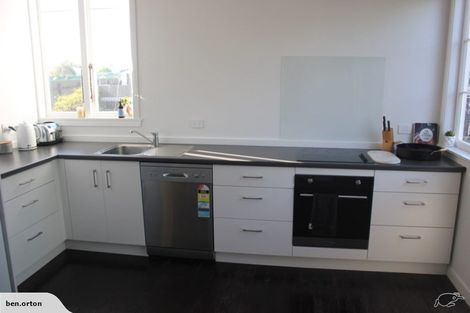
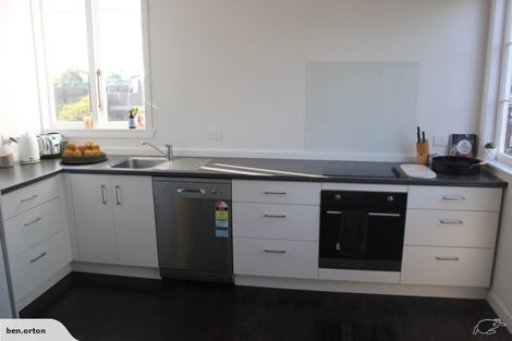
+ fruit bowl [60,139,108,165]
